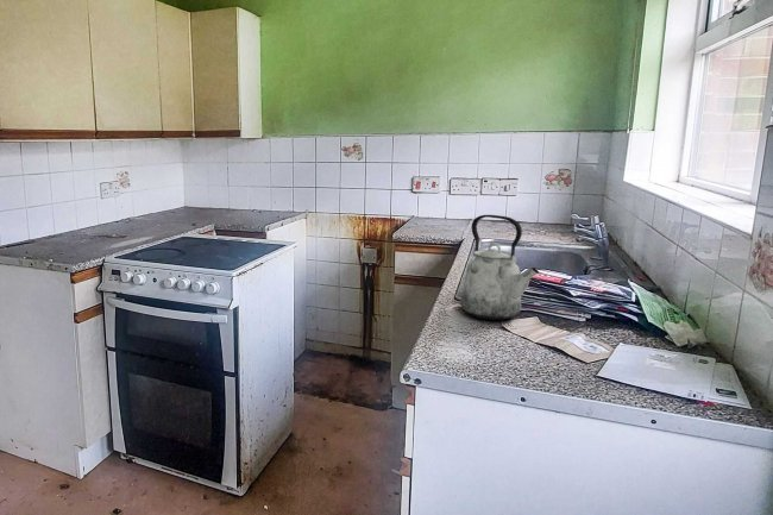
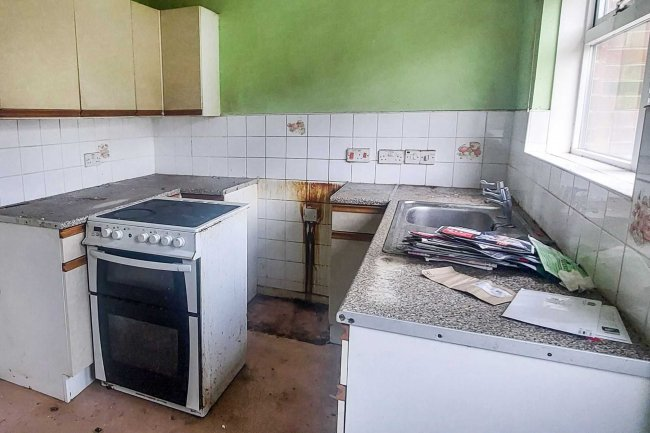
- kettle [460,214,540,321]
